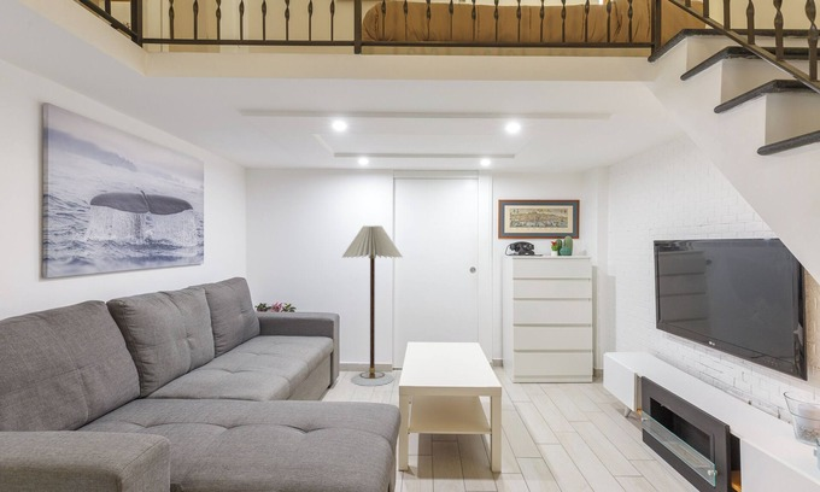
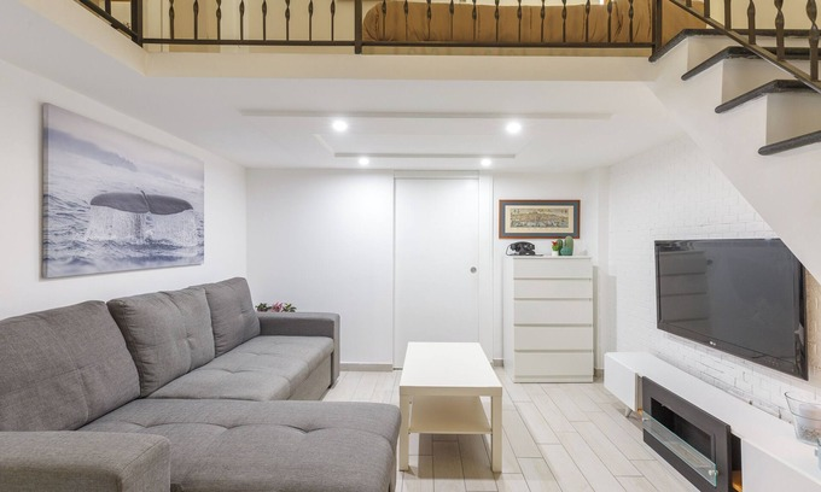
- floor lamp [341,224,404,387]
